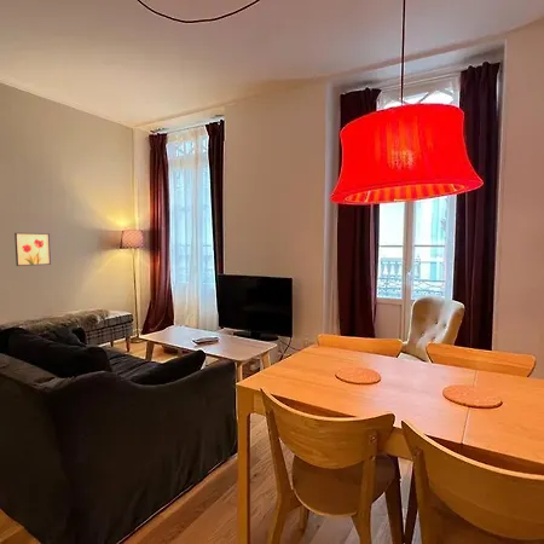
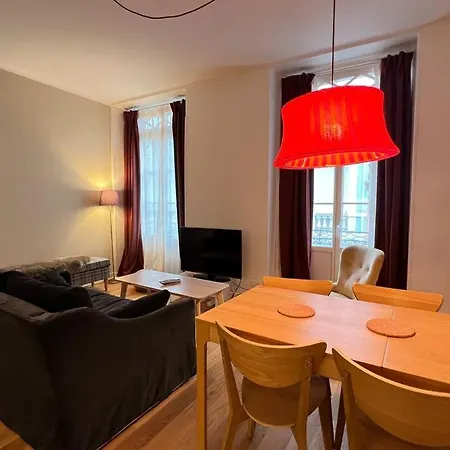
- wall art [13,232,52,267]
